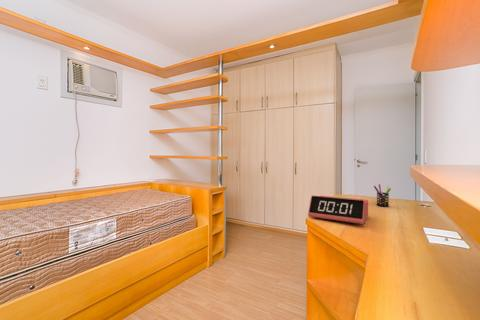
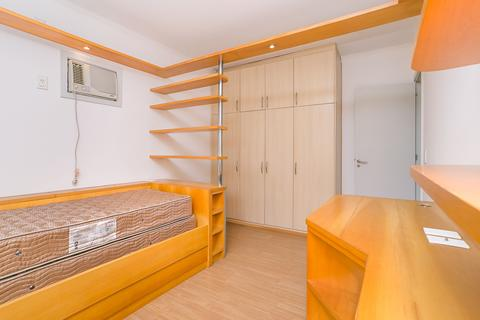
- alarm clock [307,194,369,225]
- pen holder [373,183,392,208]
